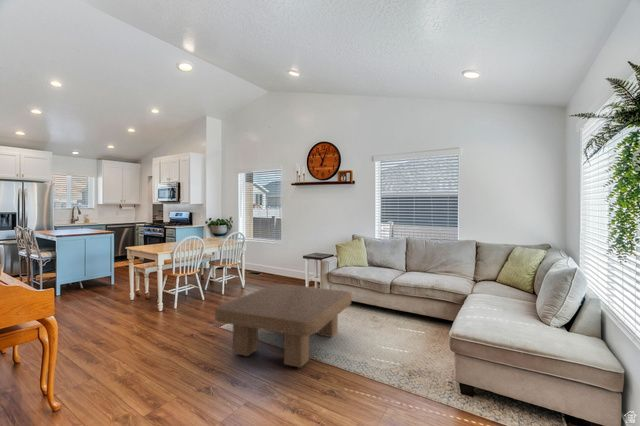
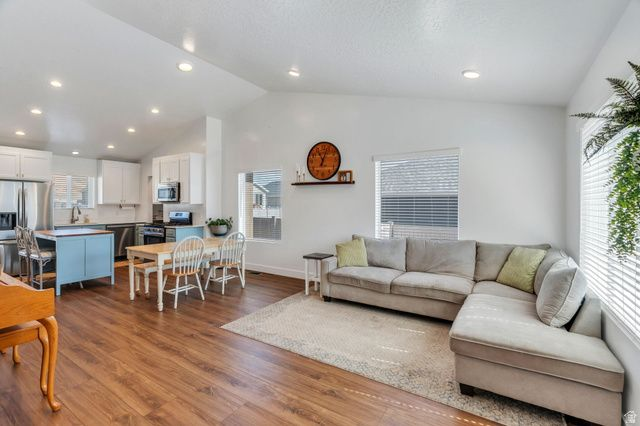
- coffee table [214,283,352,369]
